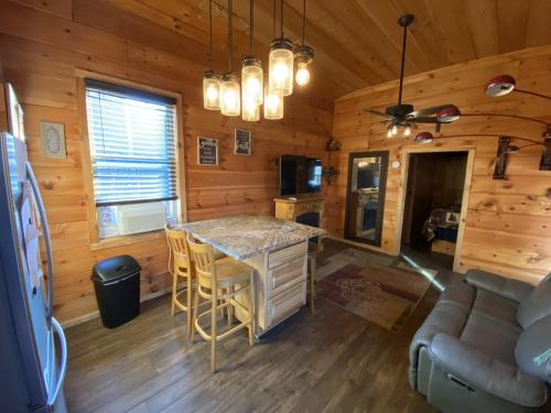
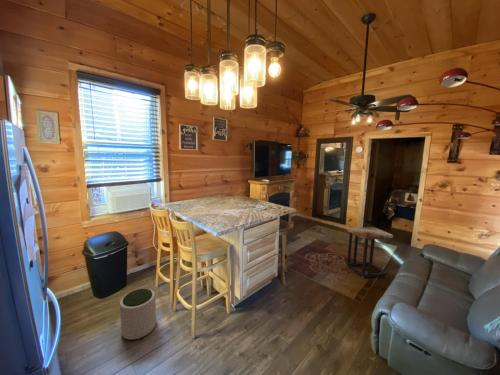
+ plant pot [119,288,157,340]
+ side table [346,226,394,279]
